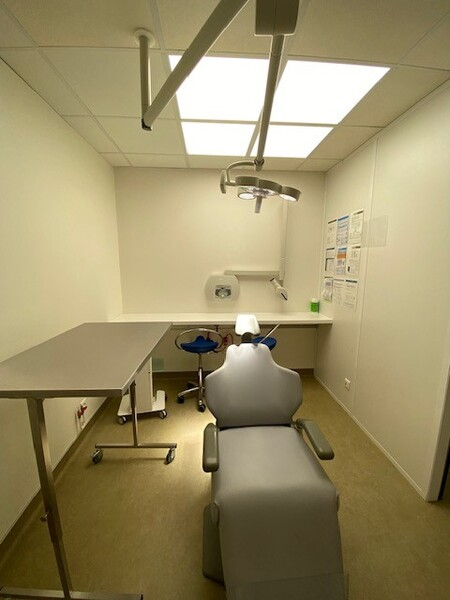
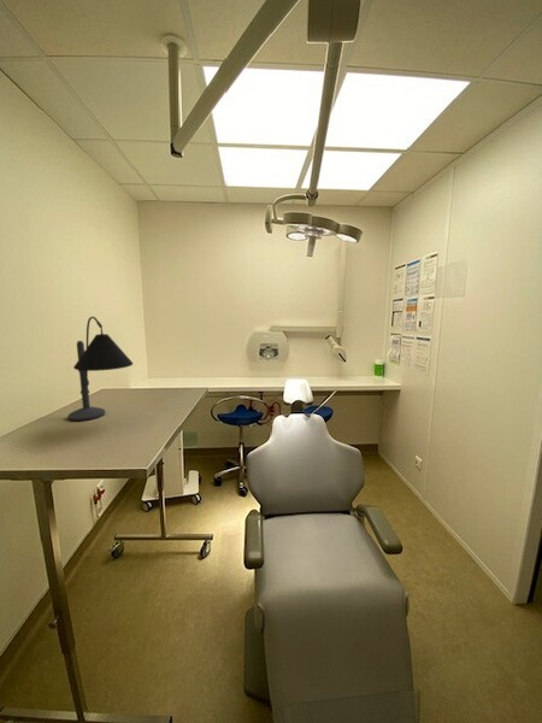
+ desk lamp [66,316,134,422]
